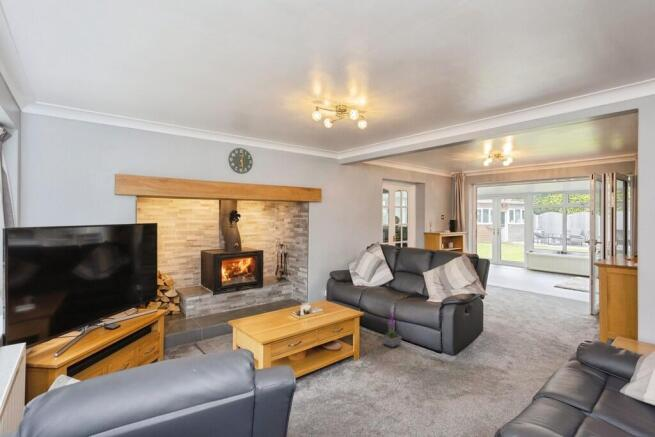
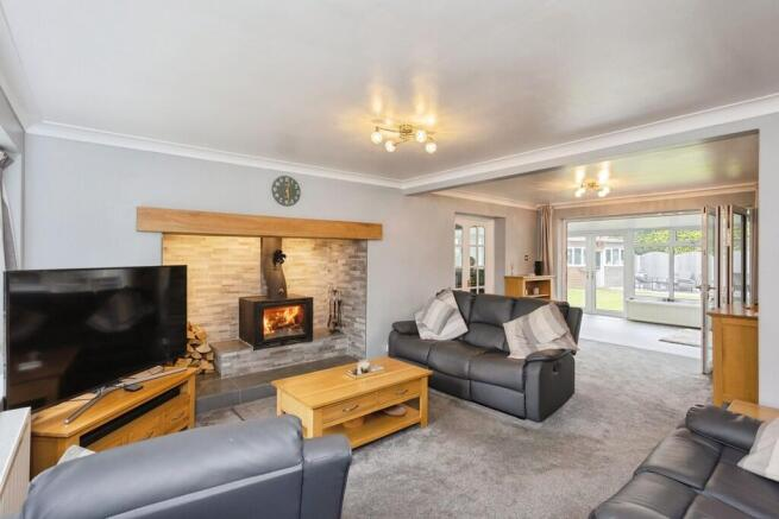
- potted plant [381,312,402,348]
